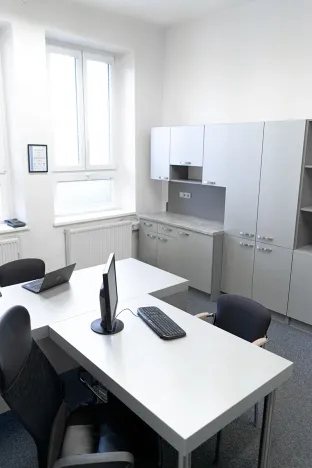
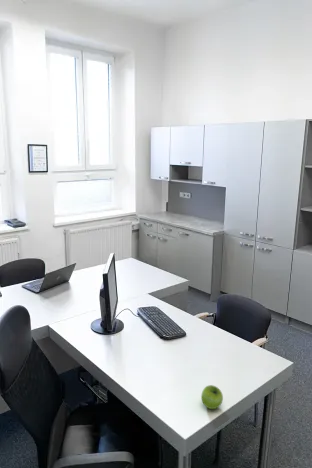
+ fruit [200,384,224,410]
